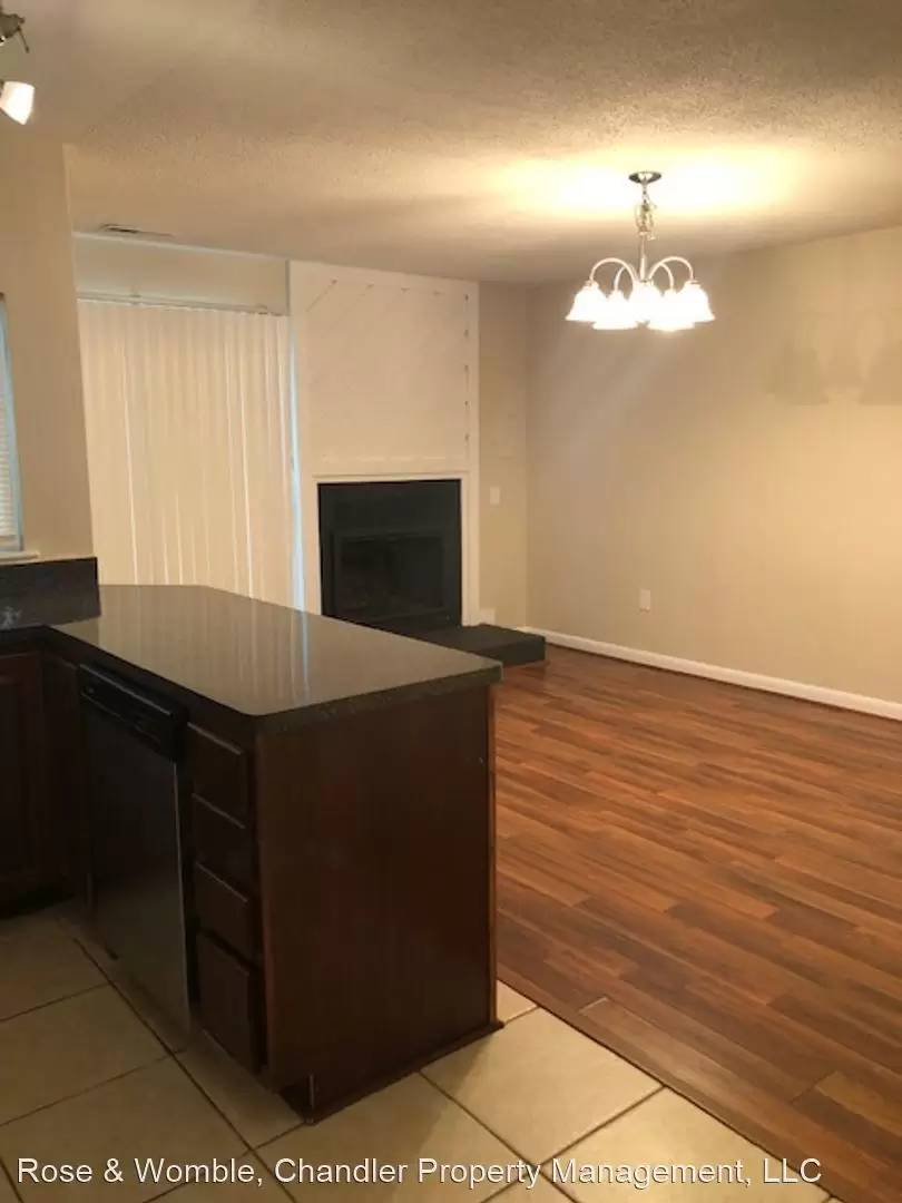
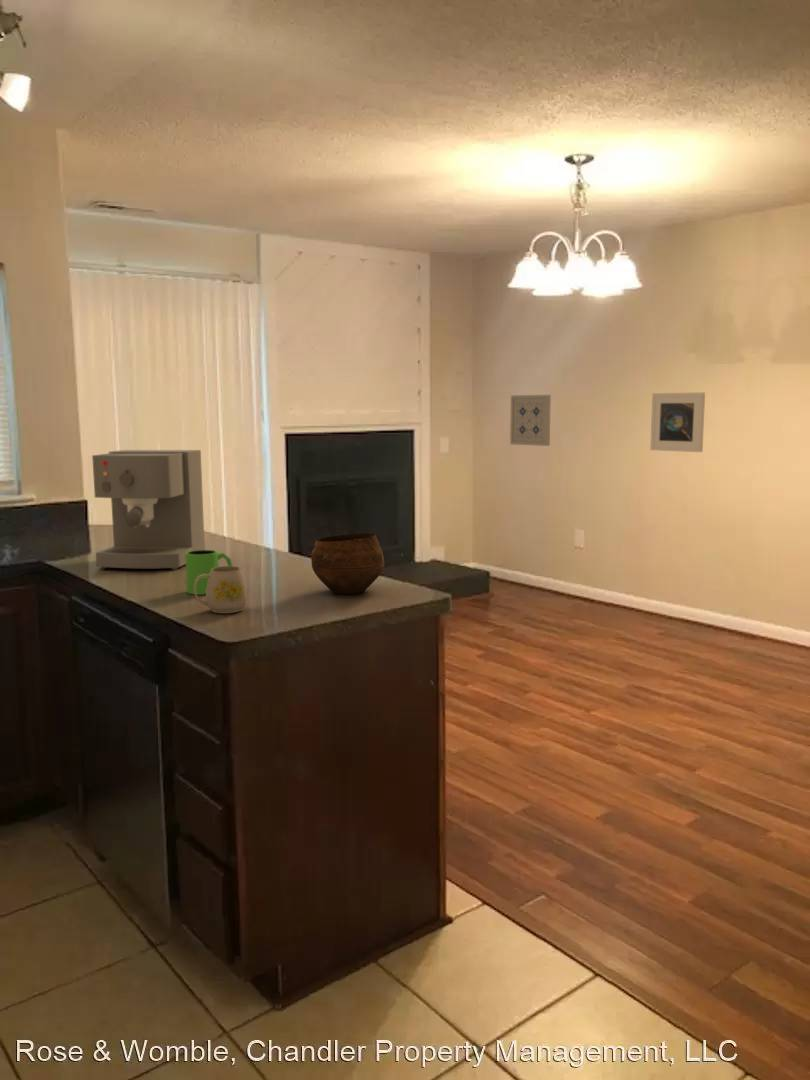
+ coffee maker [91,449,206,571]
+ mug [185,549,233,596]
+ bowl [310,532,385,595]
+ wall art [509,394,552,447]
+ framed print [649,392,706,453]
+ mug [194,565,248,614]
